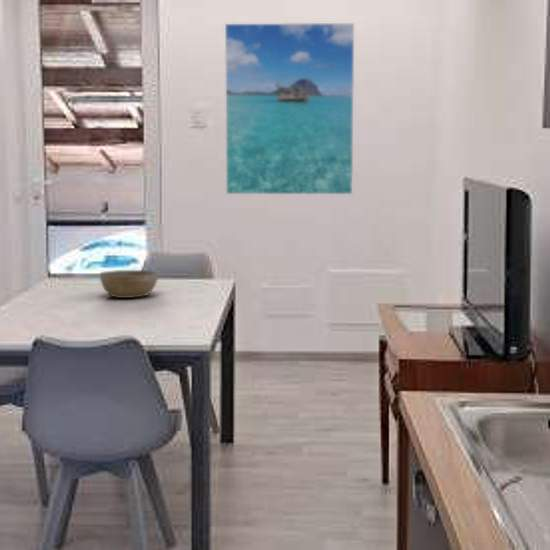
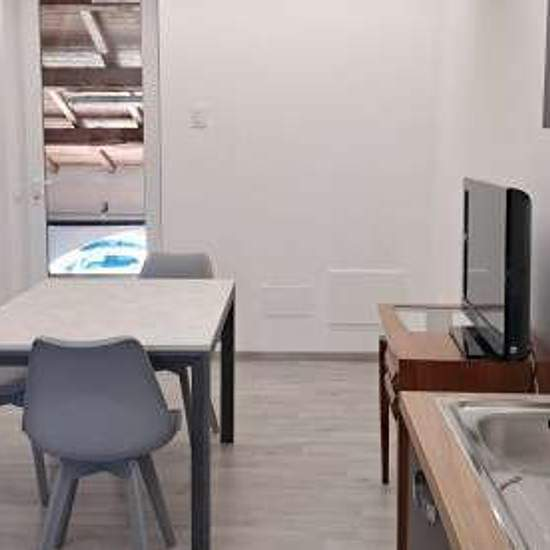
- bowl [99,269,159,299]
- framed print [224,22,355,195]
